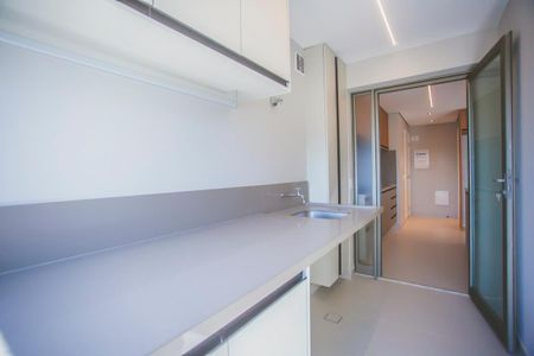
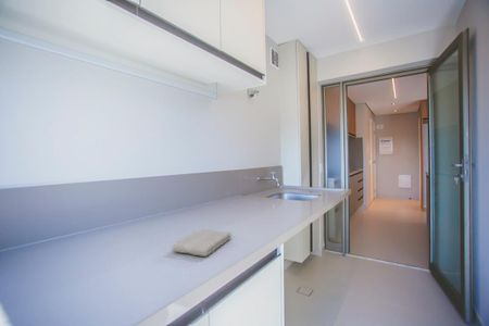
+ washcloth [172,228,233,258]
